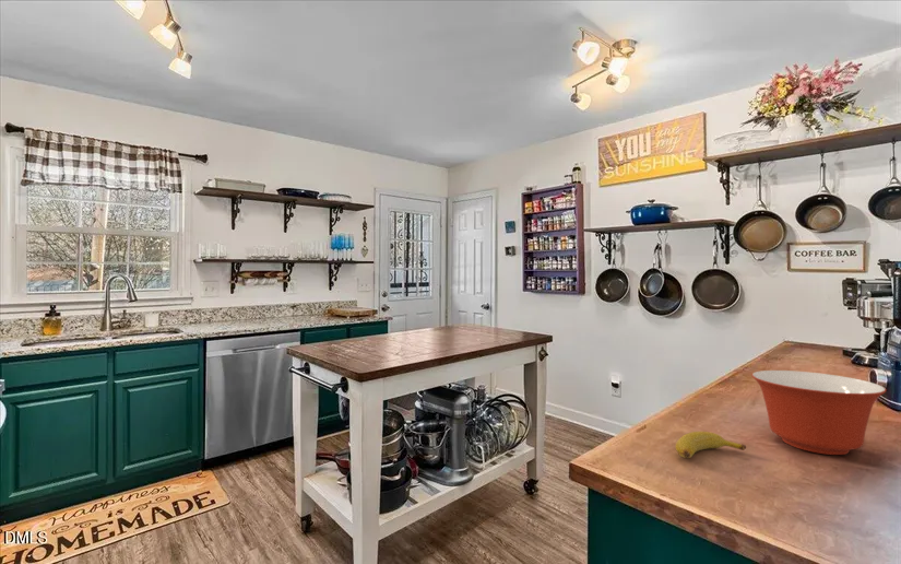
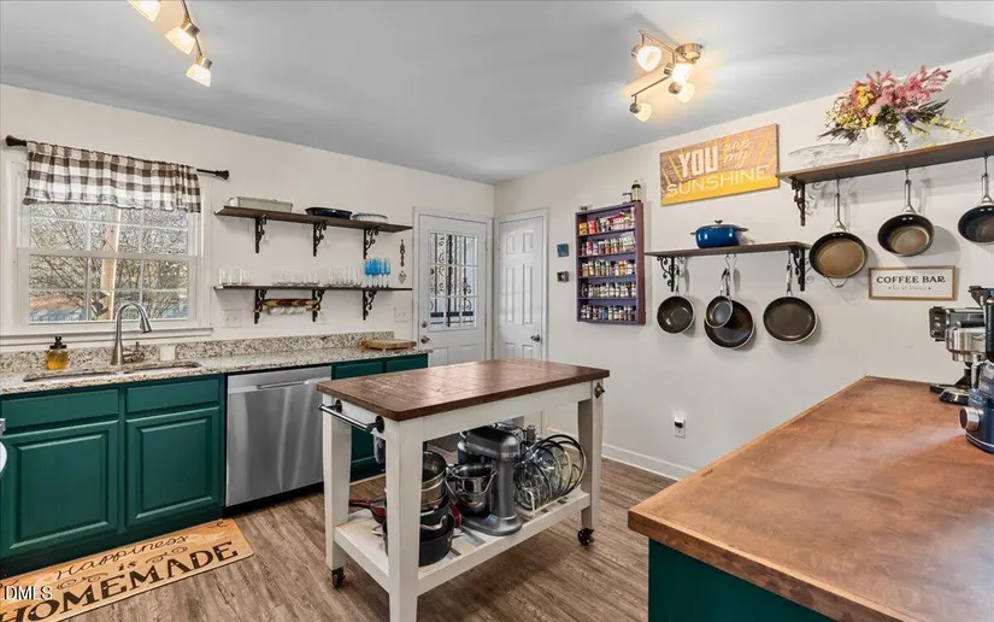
- banana [675,431,747,459]
- mixing bowl [750,369,887,456]
